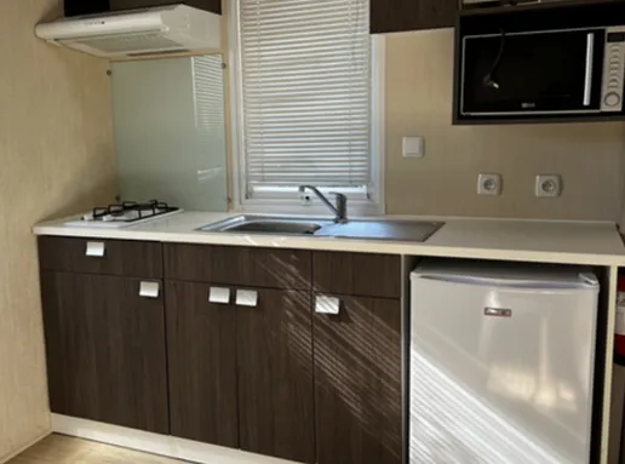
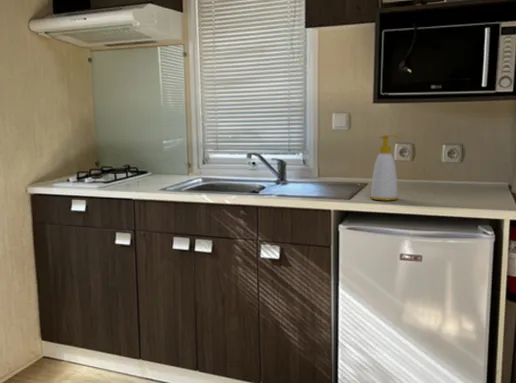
+ soap bottle [369,134,401,202]
